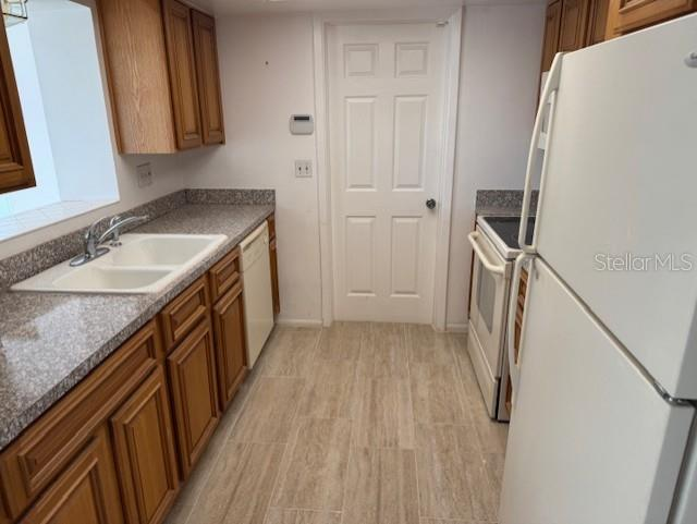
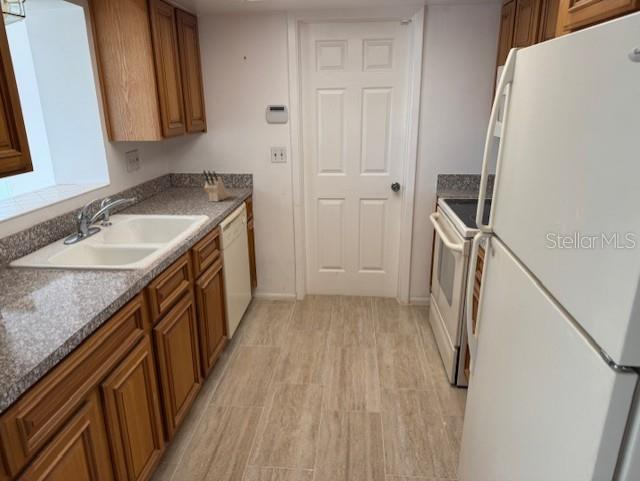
+ knife block [202,169,230,203]
